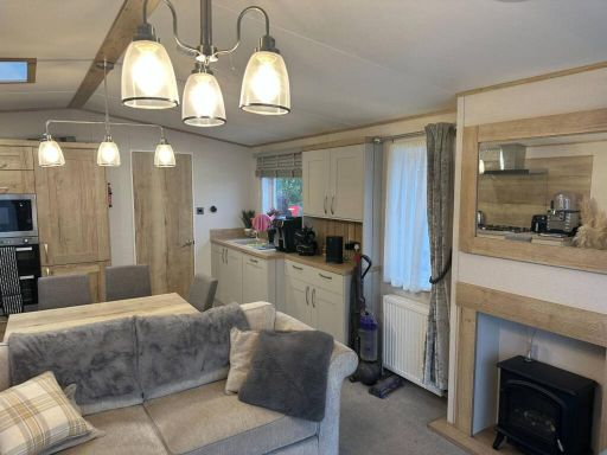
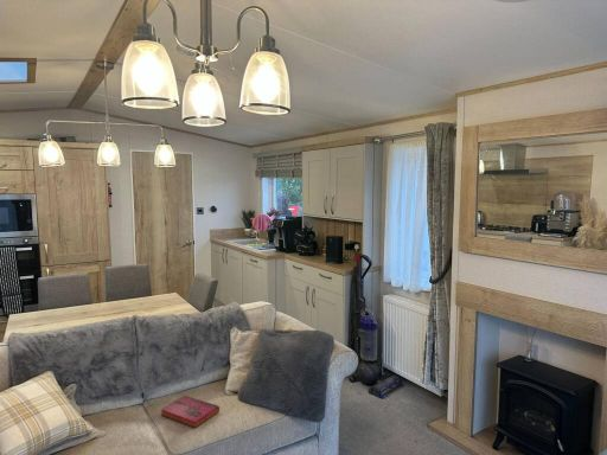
+ hardback book [159,395,221,429]
